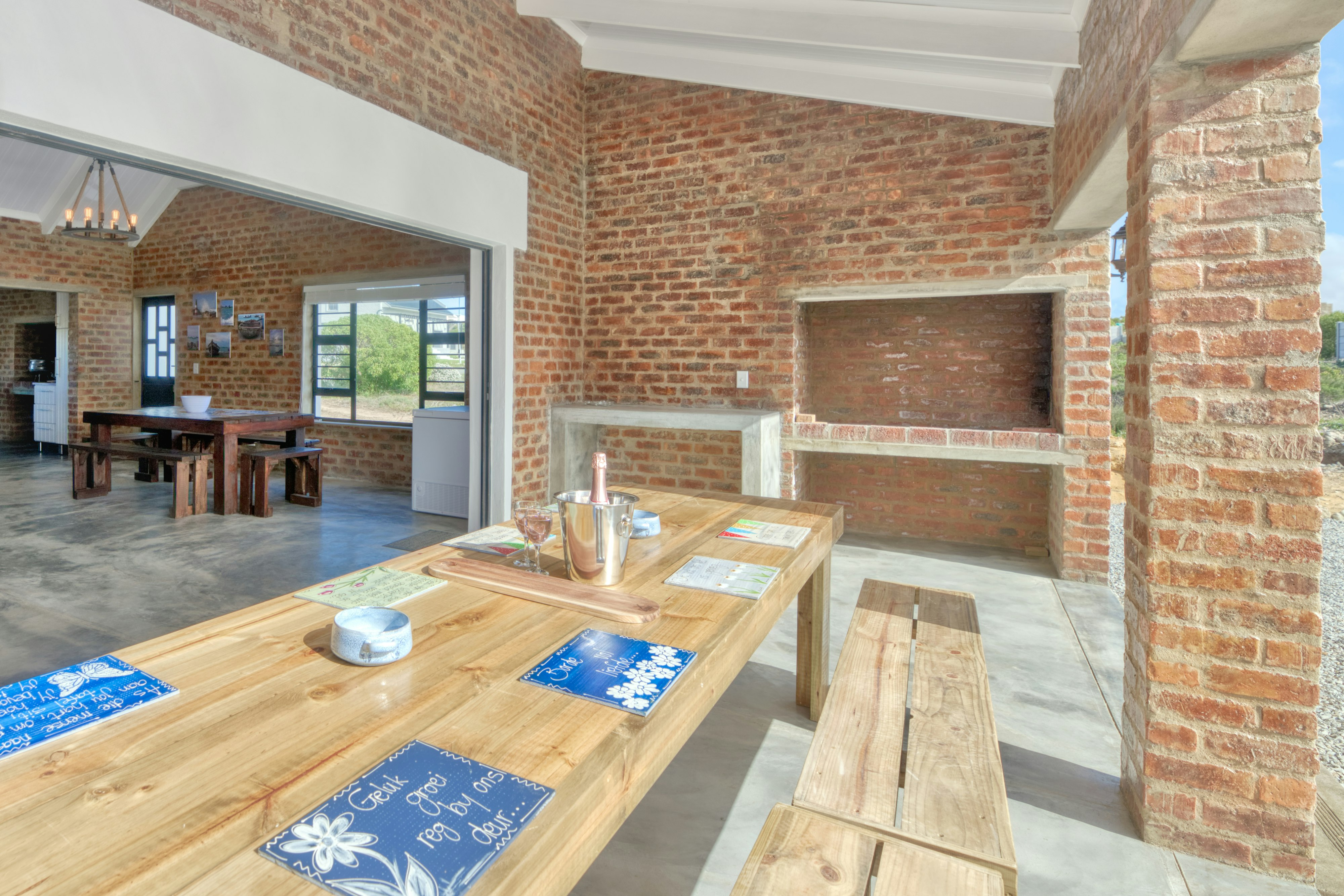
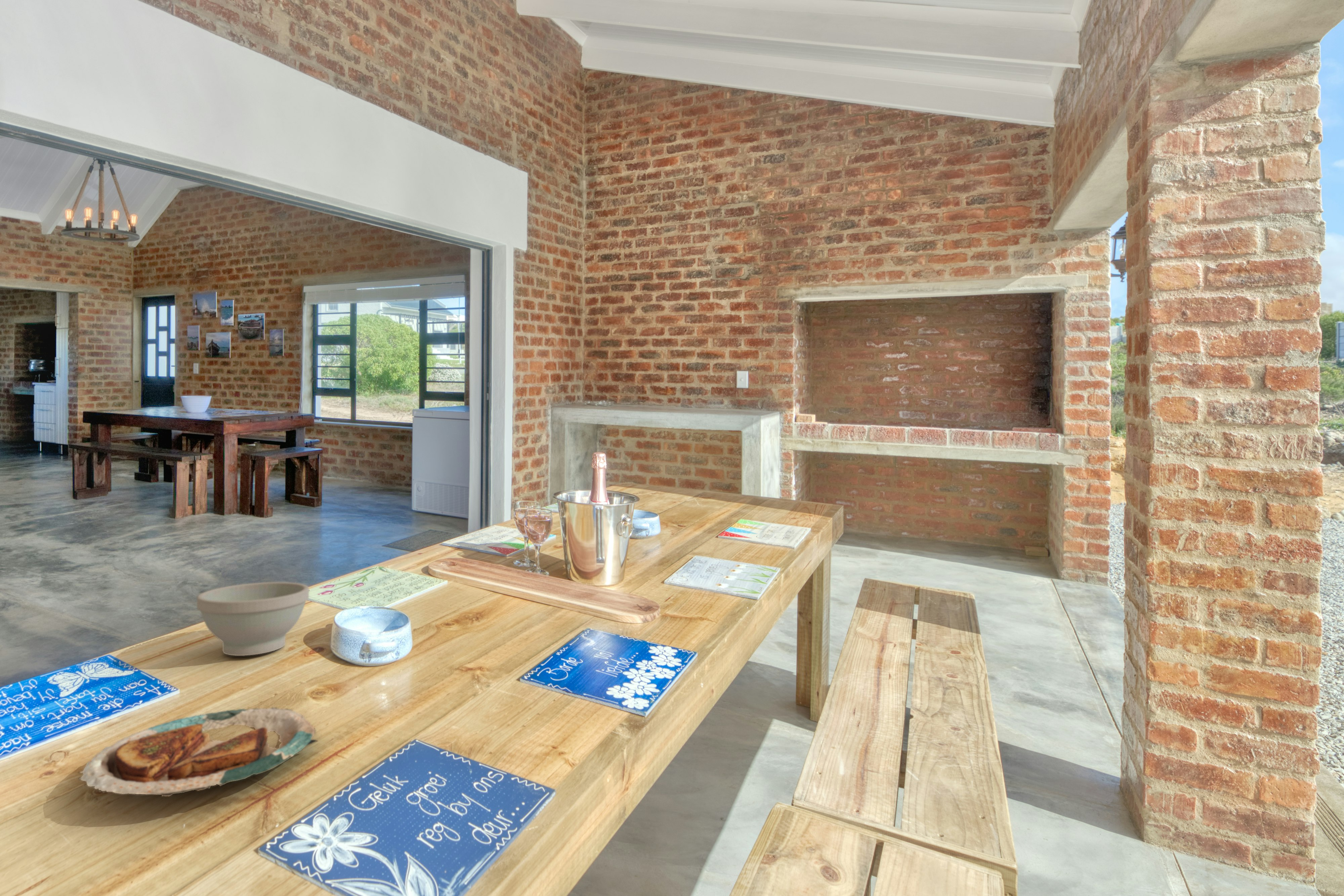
+ plate [77,707,318,797]
+ bowl [197,582,309,656]
